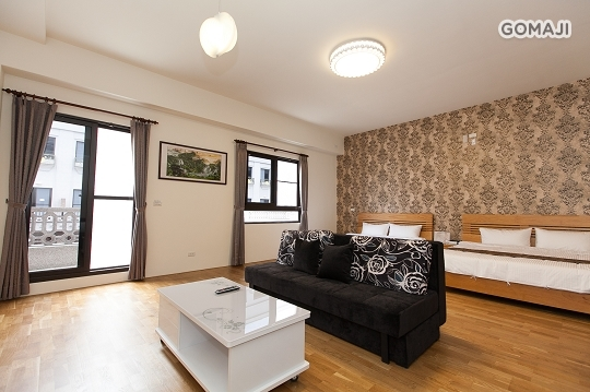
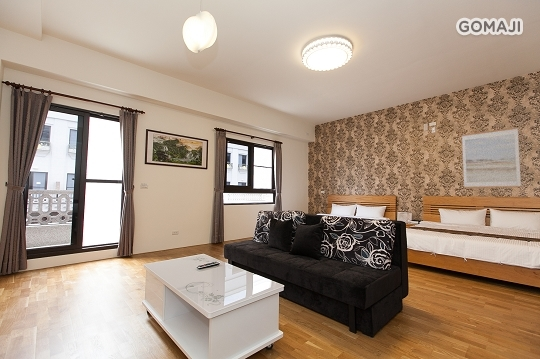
+ wall art [461,126,522,189]
